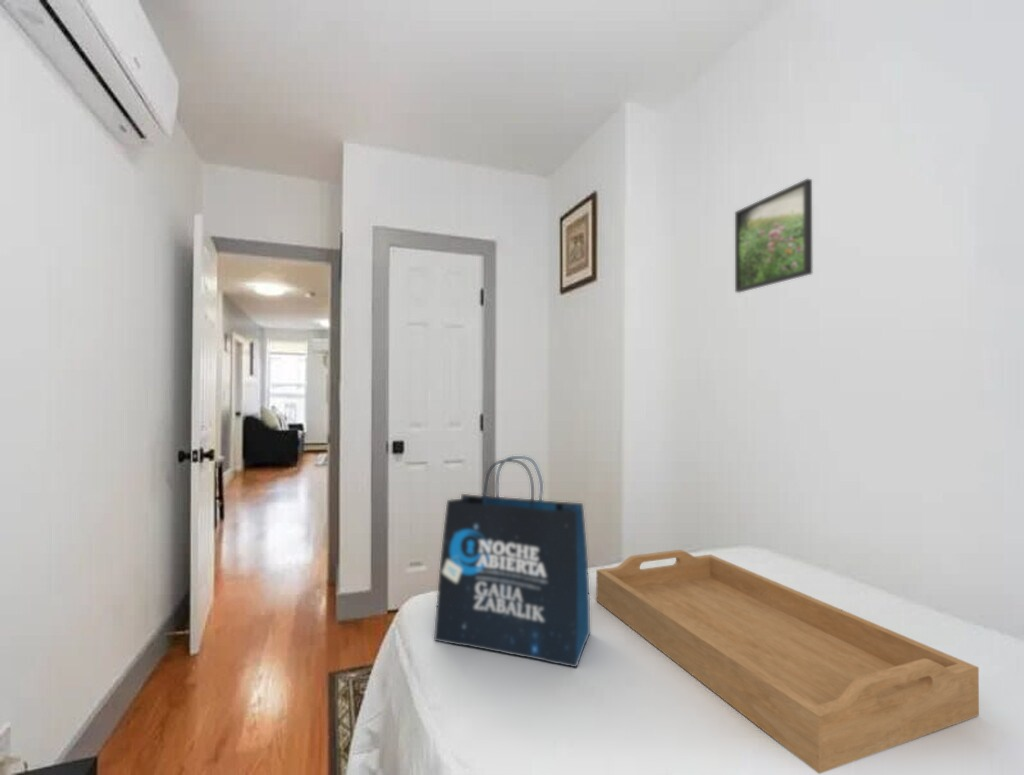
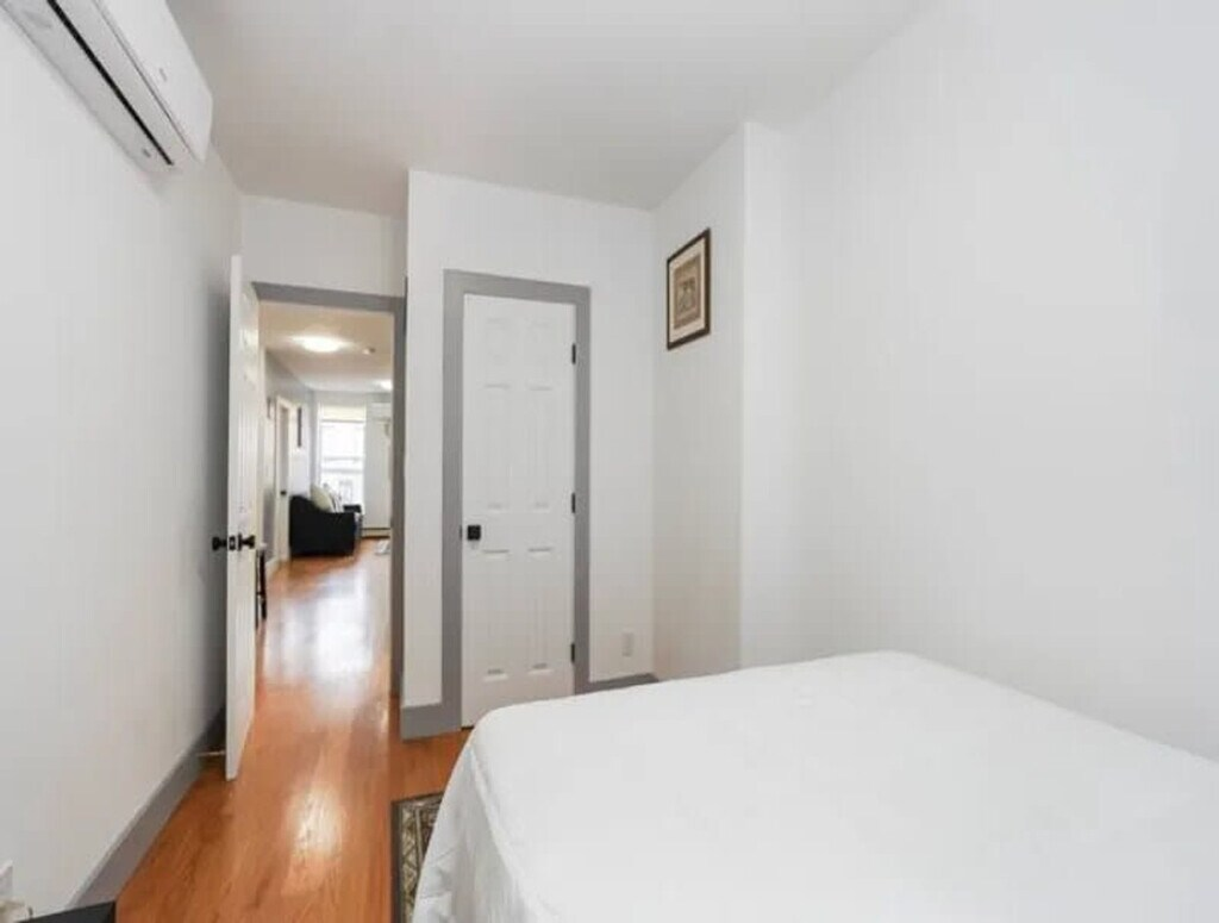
- serving tray [595,549,980,775]
- tote bag [433,455,591,668]
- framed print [734,178,813,294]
